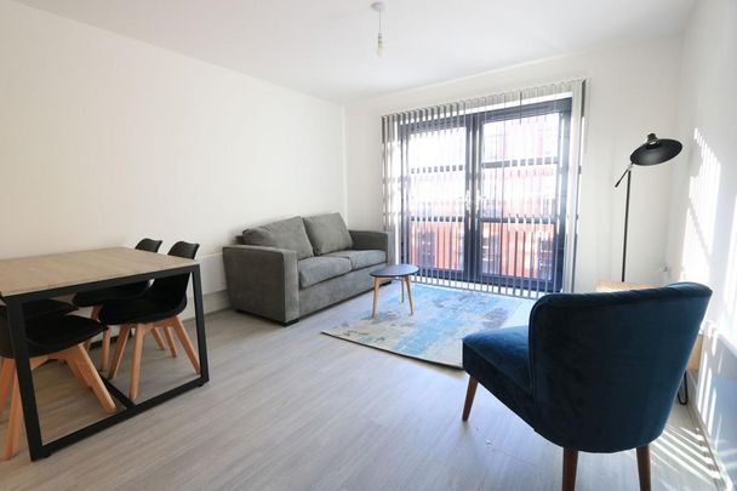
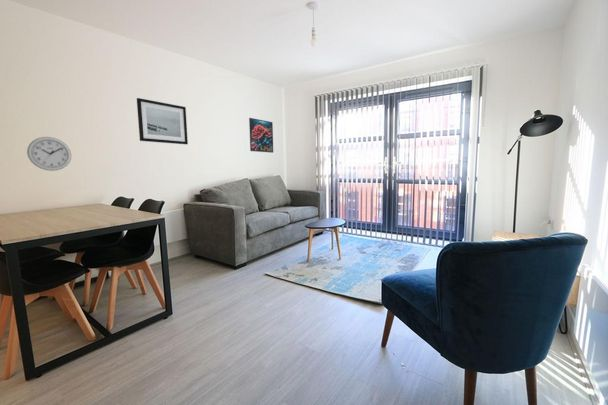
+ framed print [248,117,274,154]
+ wall clock [26,136,72,172]
+ wall art [136,97,189,145]
